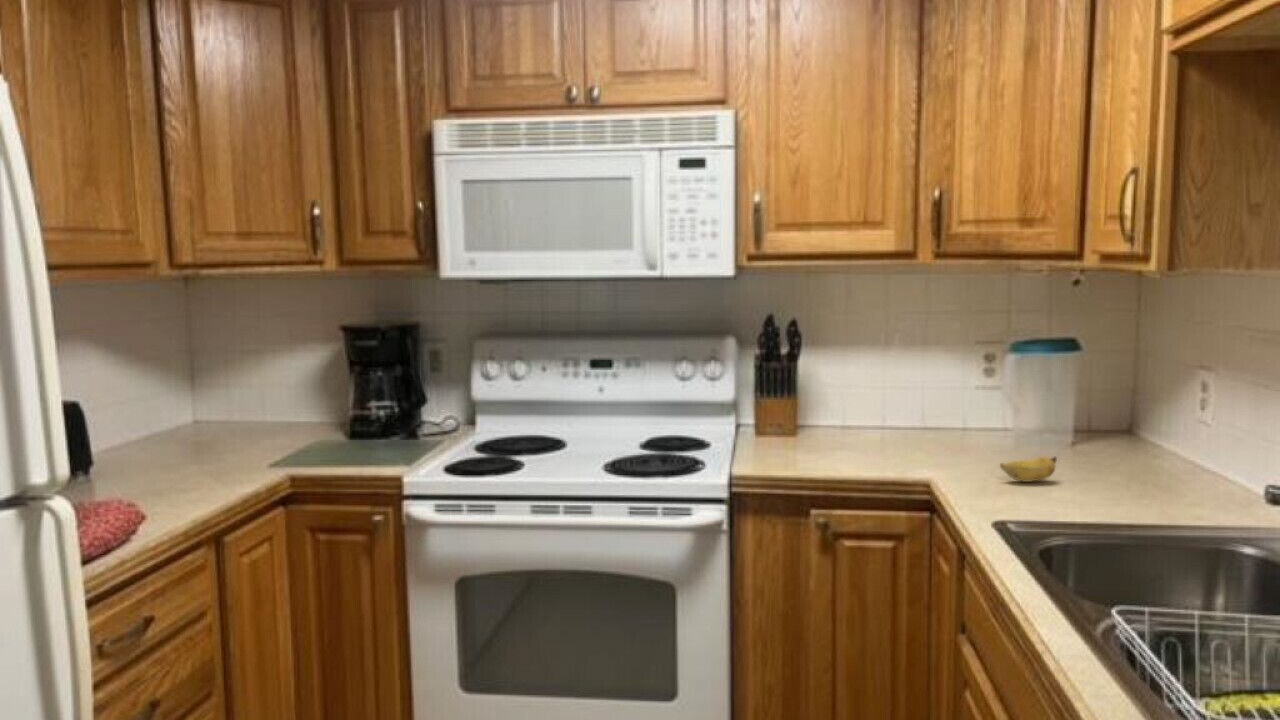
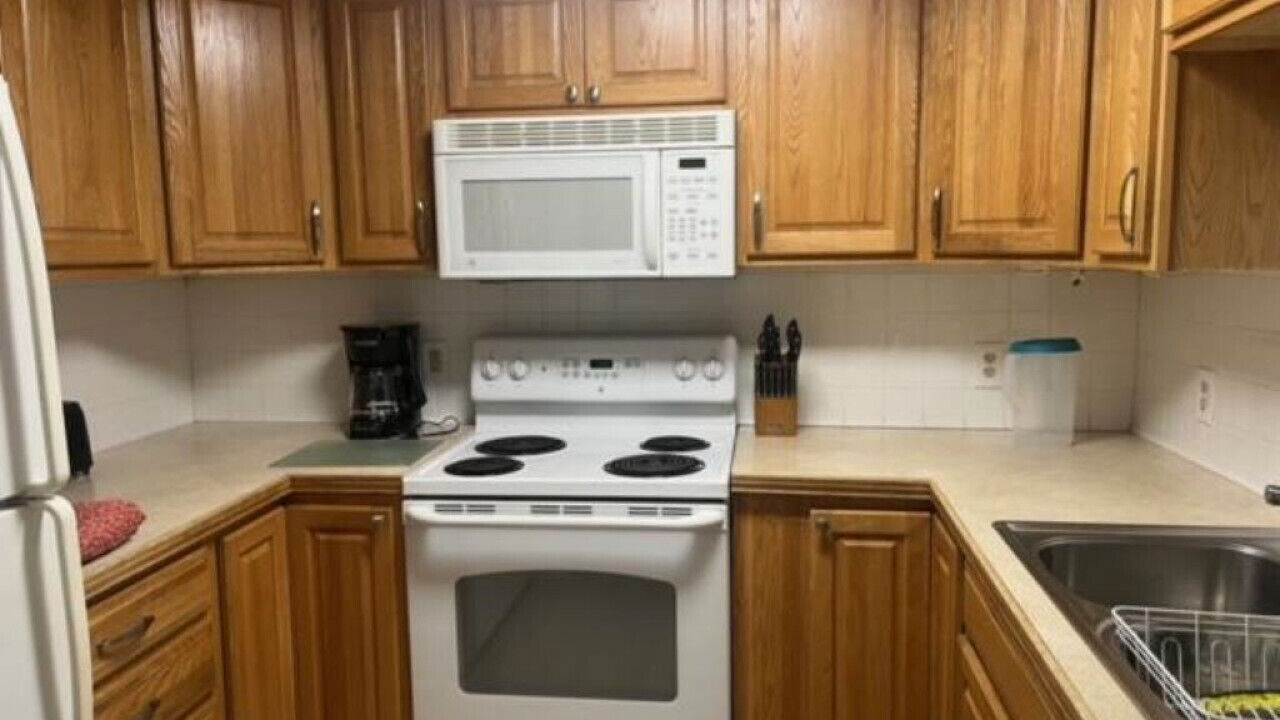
- banana [999,455,1058,483]
